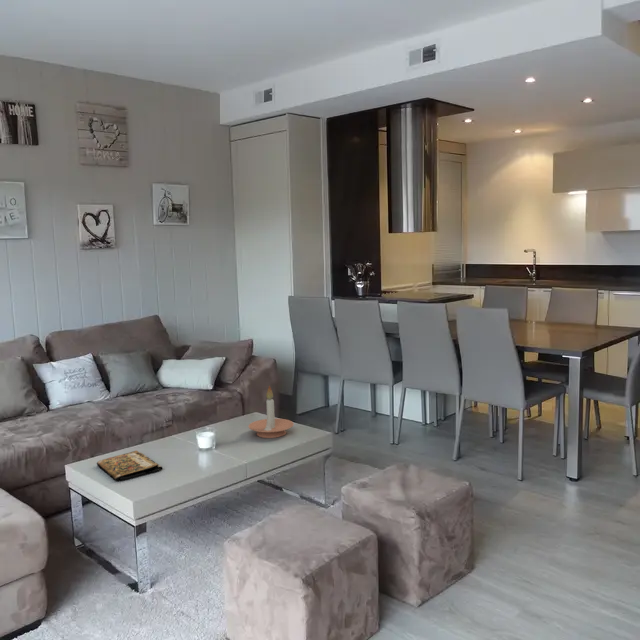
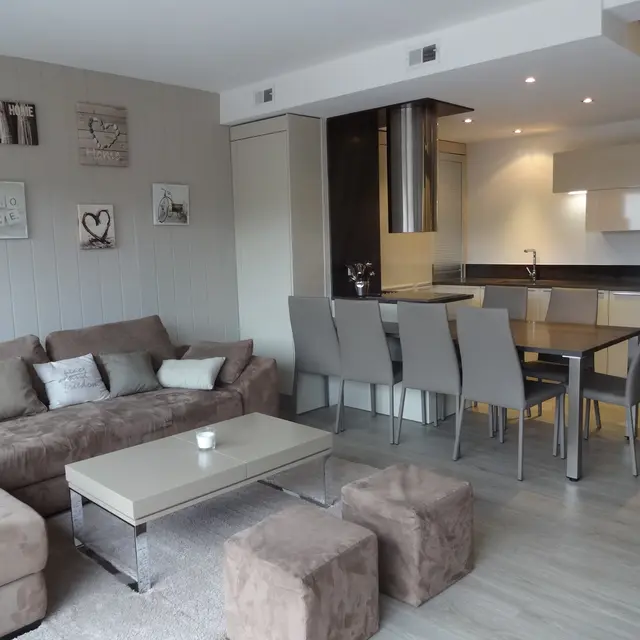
- book [96,450,163,482]
- candle holder [247,385,295,439]
